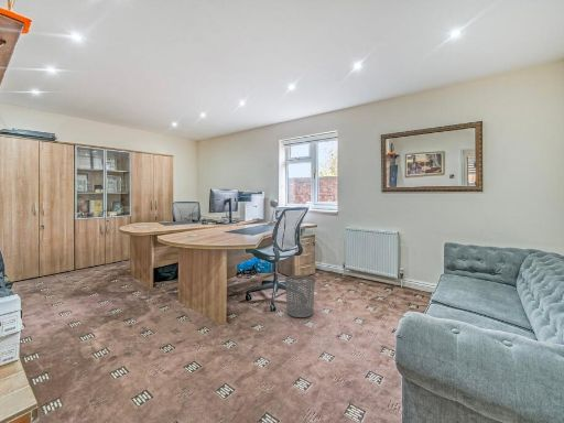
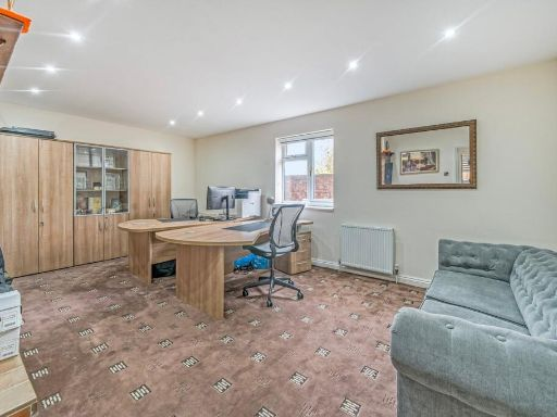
- waste bin [284,274,316,318]
